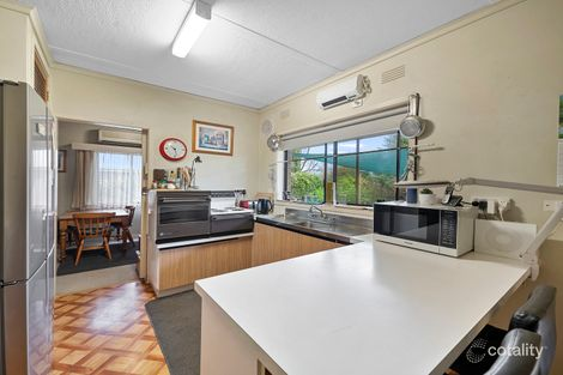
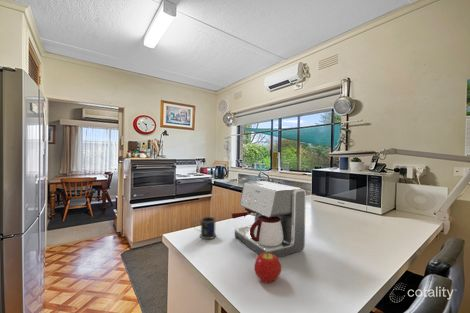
+ mug [192,216,217,240]
+ coffee maker [231,180,307,258]
+ fruit [253,253,282,284]
